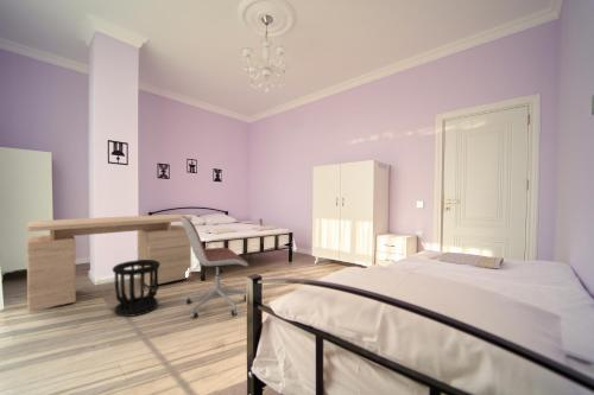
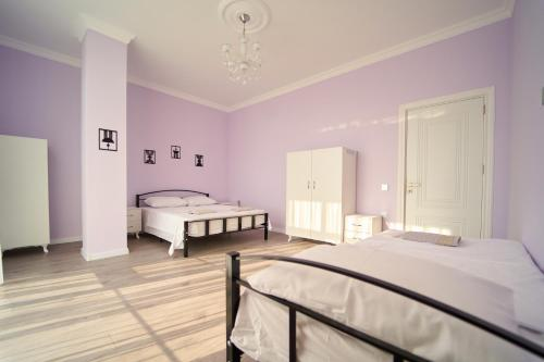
- desk [25,214,194,313]
- office chair [181,215,249,319]
- wastebasket [112,259,159,318]
